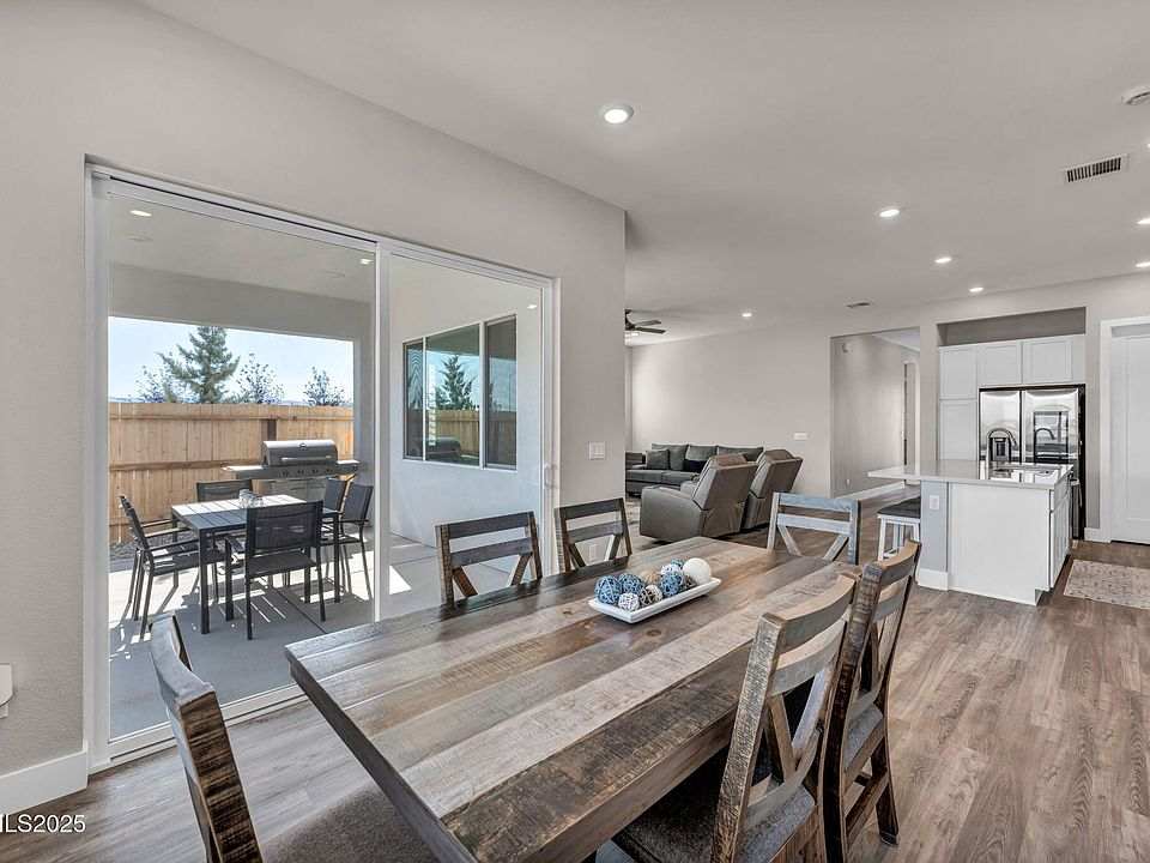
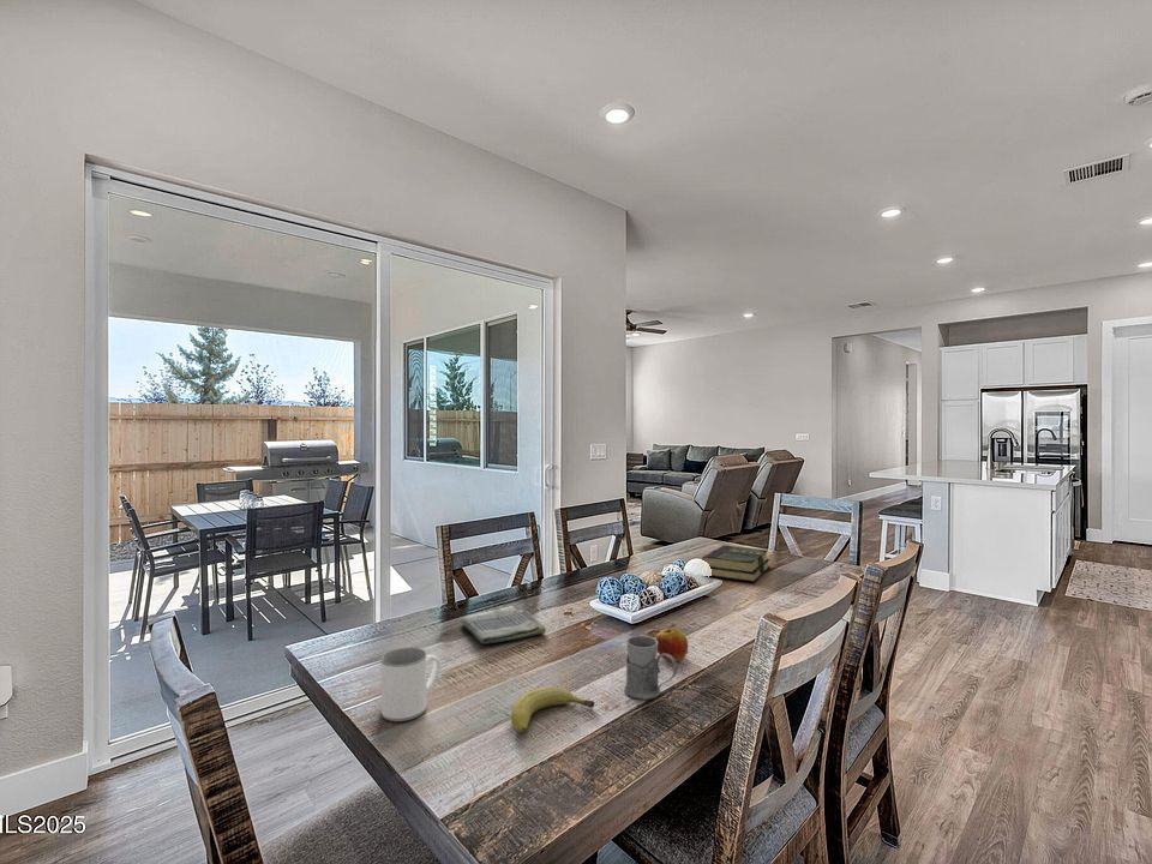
+ apple [654,623,689,662]
+ fruit [510,686,595,734]
+ mug [380,647,442,722]
+ dish towel [460,605,547,646]
+ mug [623,635,678,701]
+ book [701,545,772,583]
